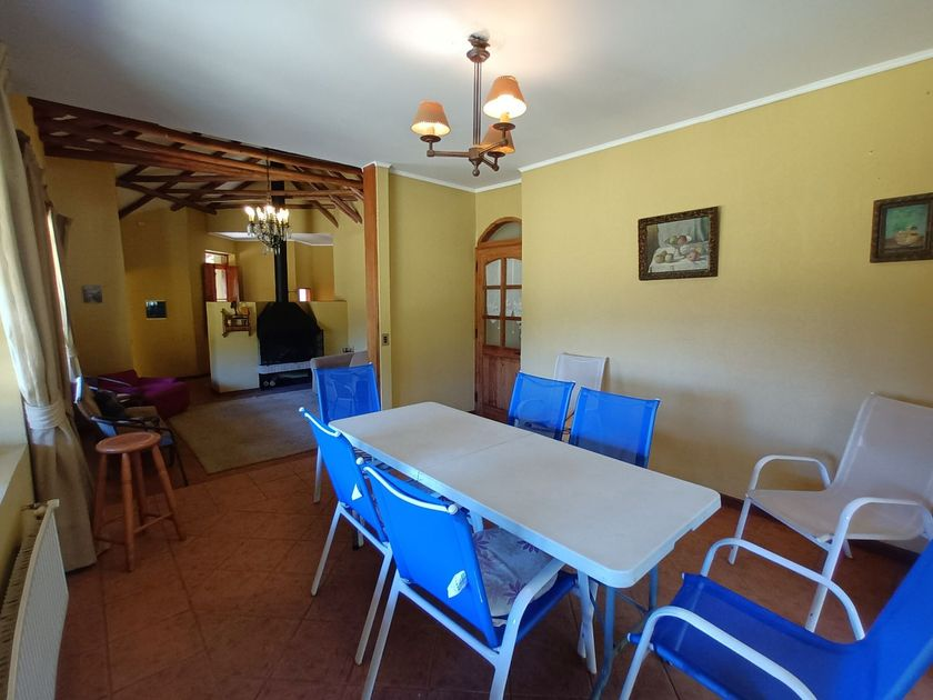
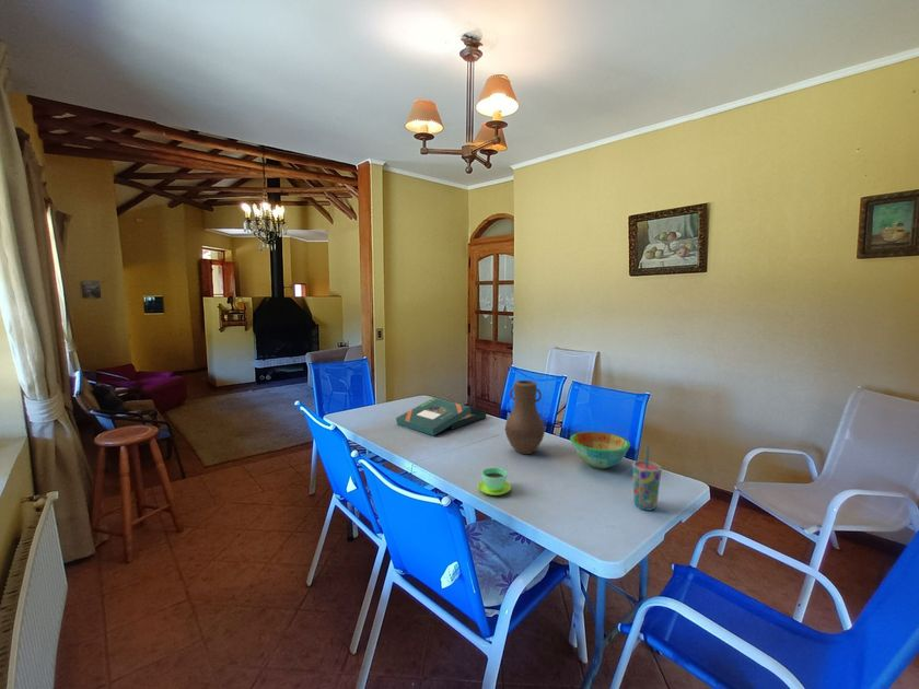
+ cup [631,444,662,512]
+ vase [504,379,546,455]
+ board game [395,397,487,436]
+ cup [477,466,512,497]
+ bowl [569,431,631,469]
